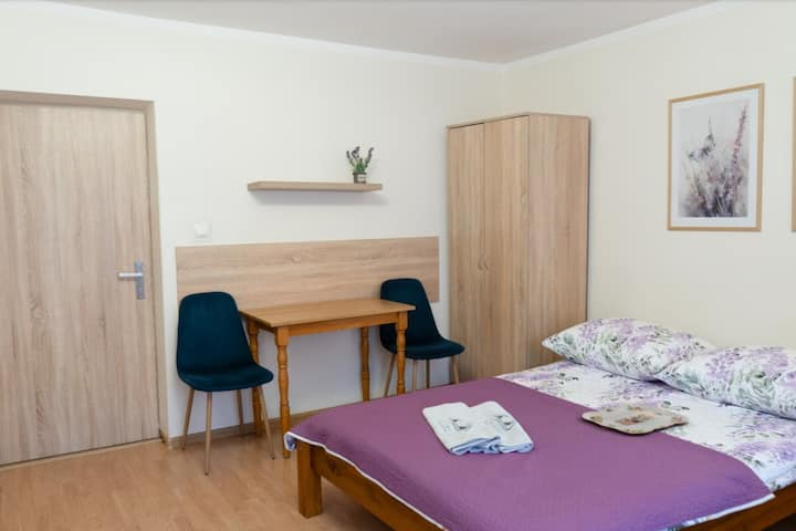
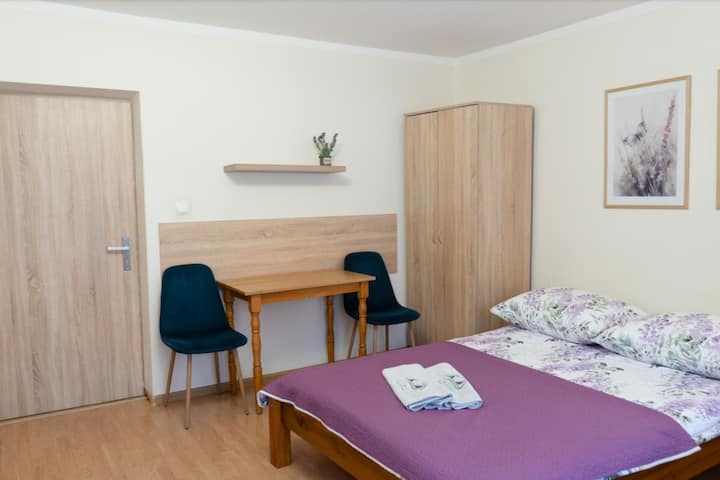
- serving tray [582,403,691,435]
